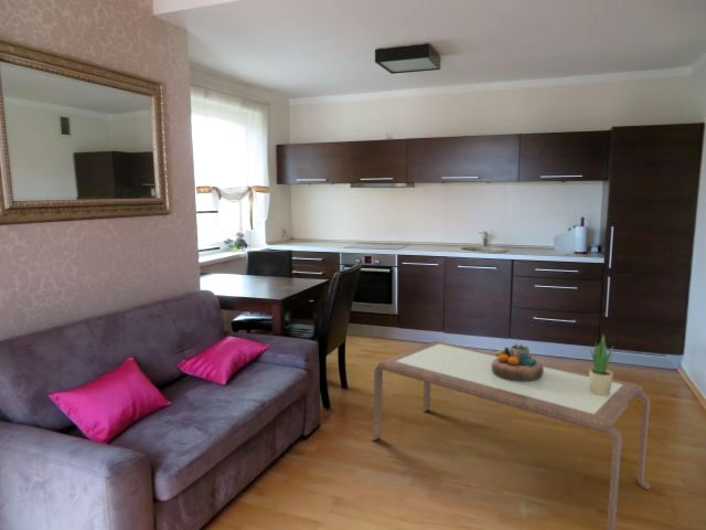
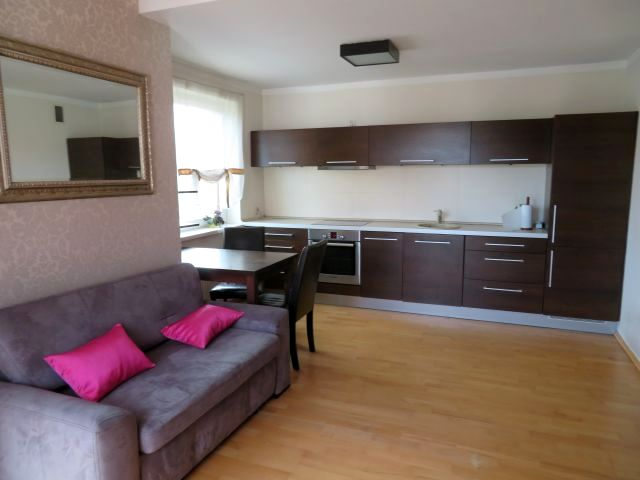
- coffee table [370,340,652,530]
- decorative bowl [492,343,544,382]
- potted plant [588,332,617,396]
